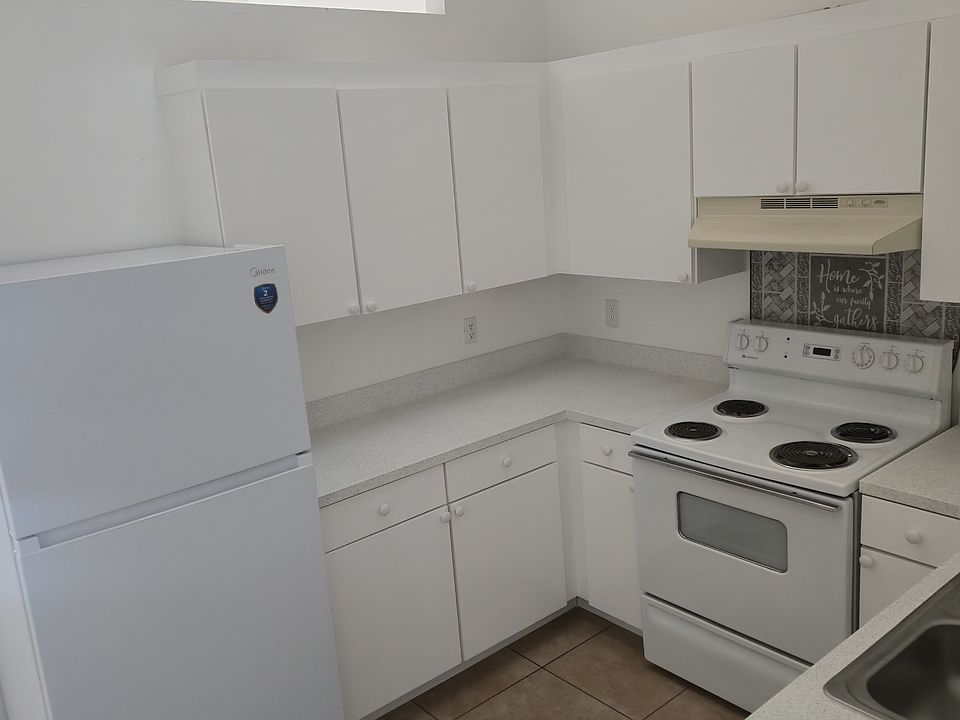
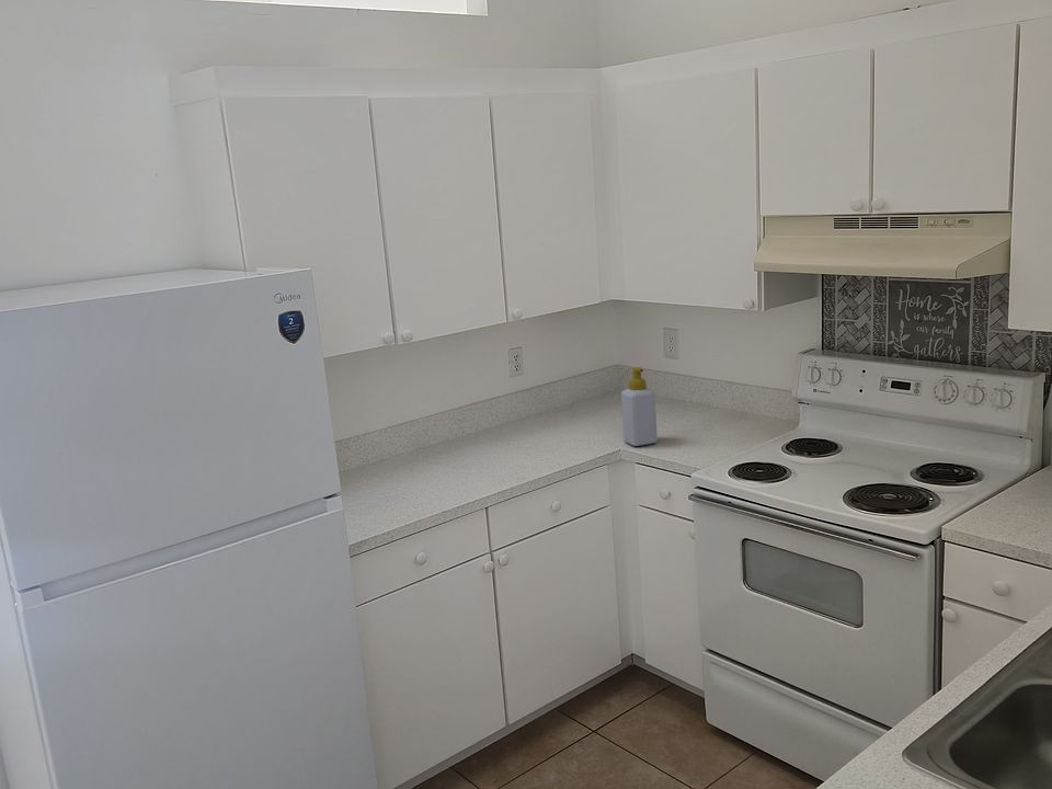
+ soap bottle [620,366,659,447]
